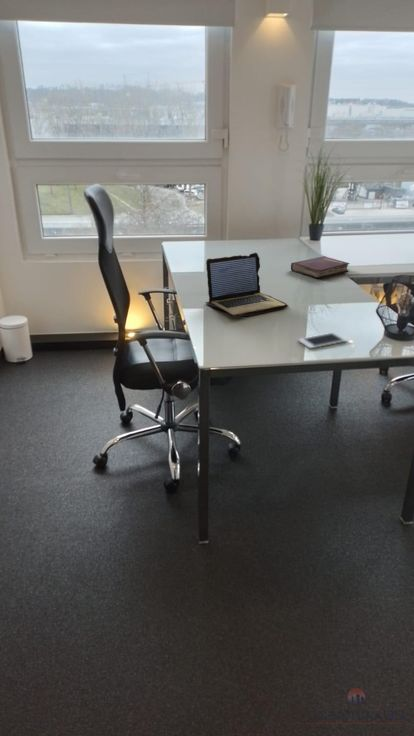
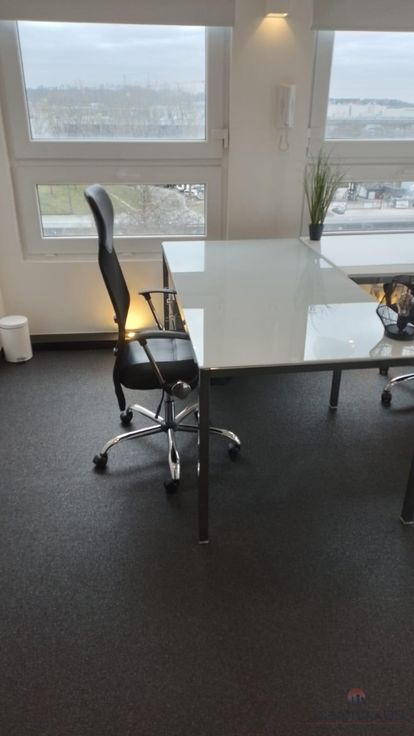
- cell phone [297,331,348,350]
- hardback book [290,255,350,279]
- laptop [204,252,290,318]
